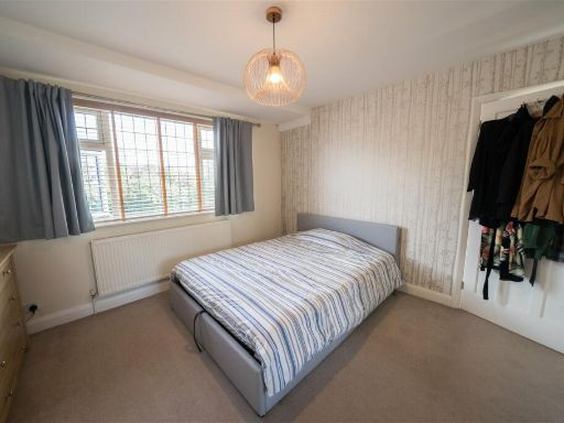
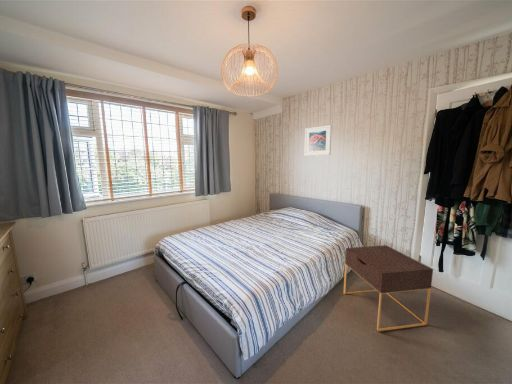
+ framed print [304,124,333,157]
+ nightstand [343,244,434,332]
